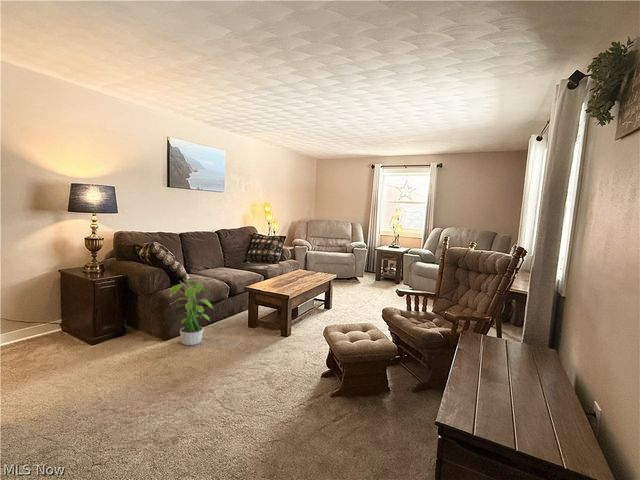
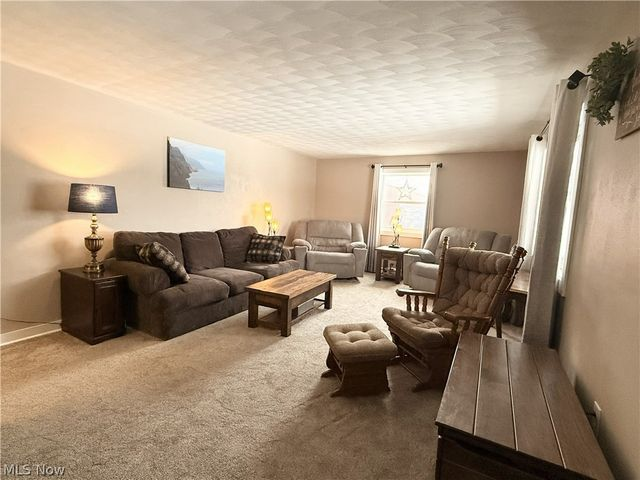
- potted plant [169,278,215,346]
